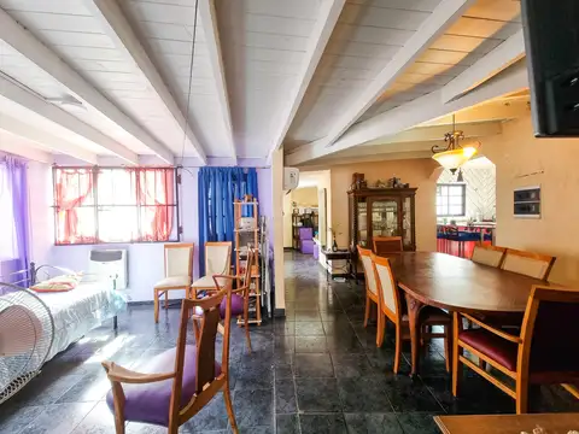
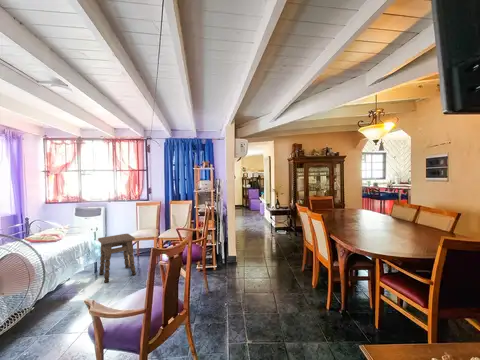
+ side table [97,233,137,284]
